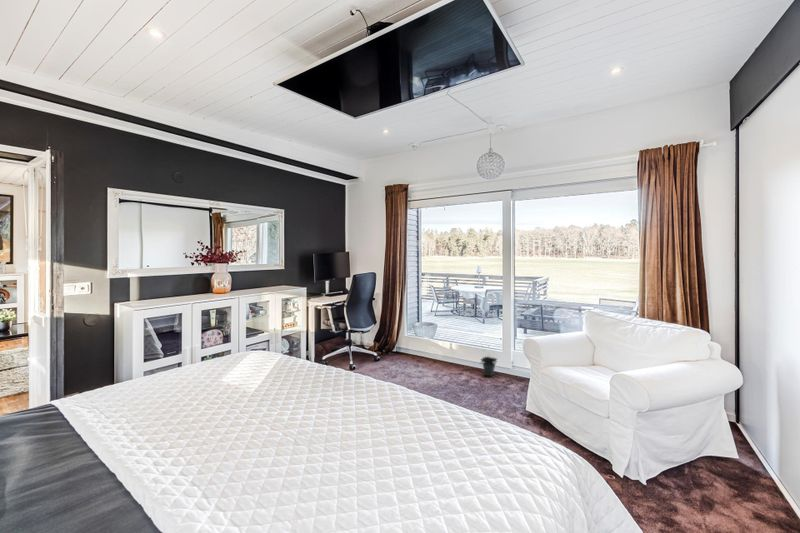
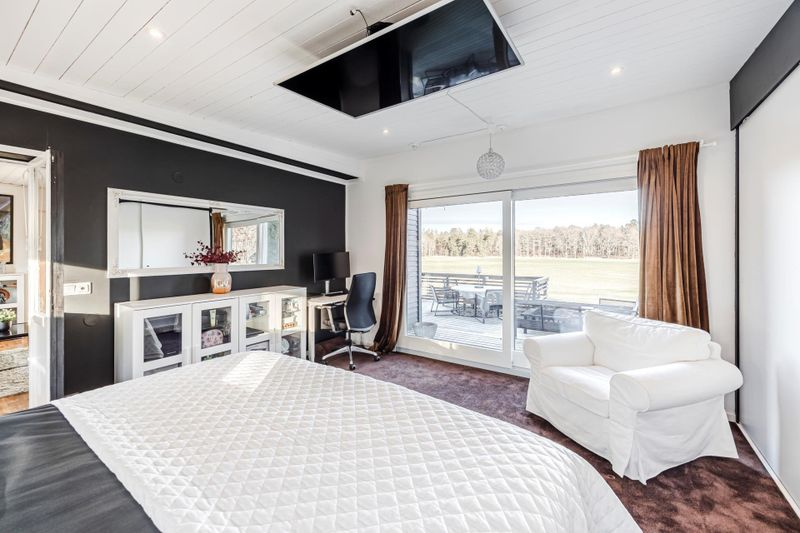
- potted plant [479,342,498,377]
